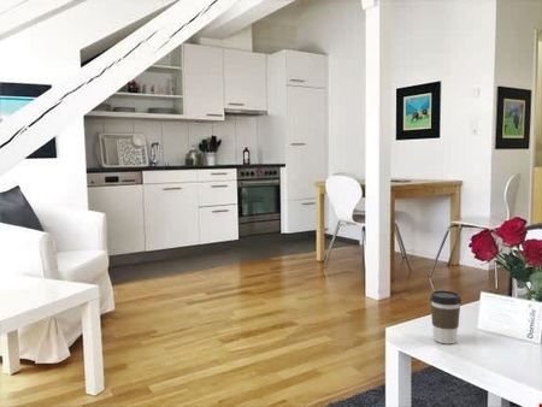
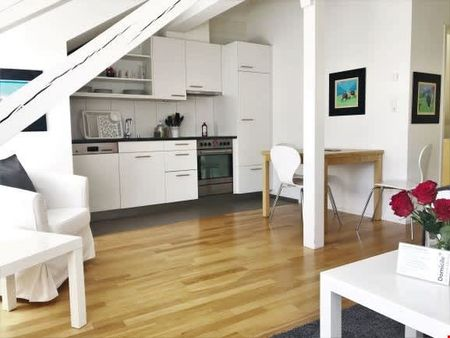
- coffee cup [429,289,463,346]
